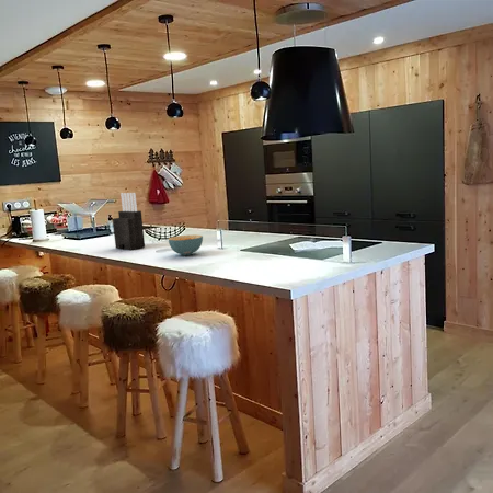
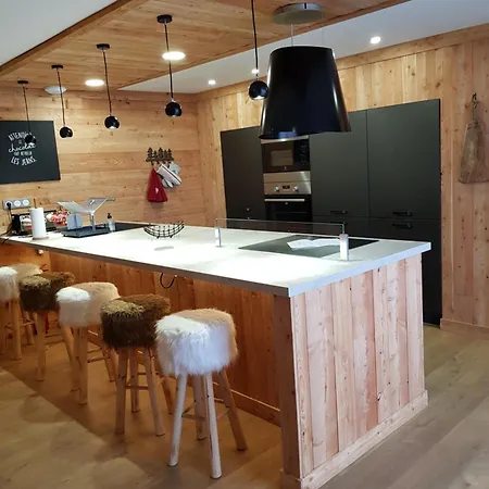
- cereal bowl [167,233,204,256]
- knife block [112,192,146,251]
